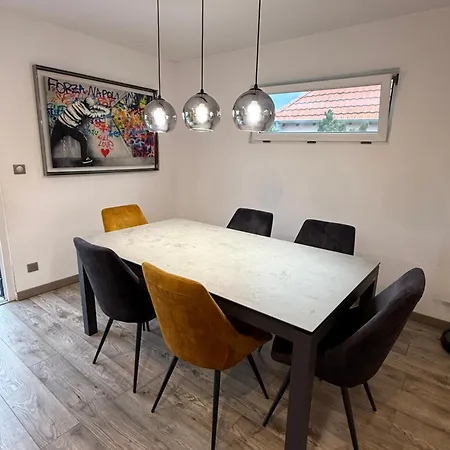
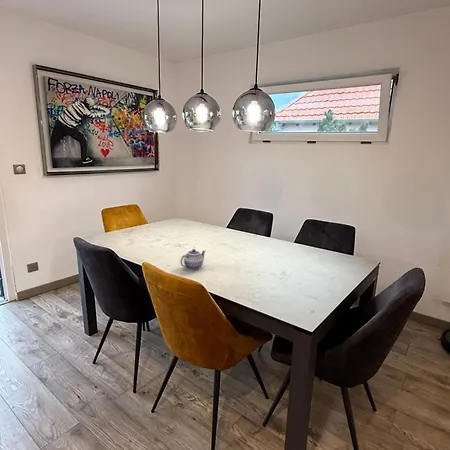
+ teapot [179,248,207,270]
